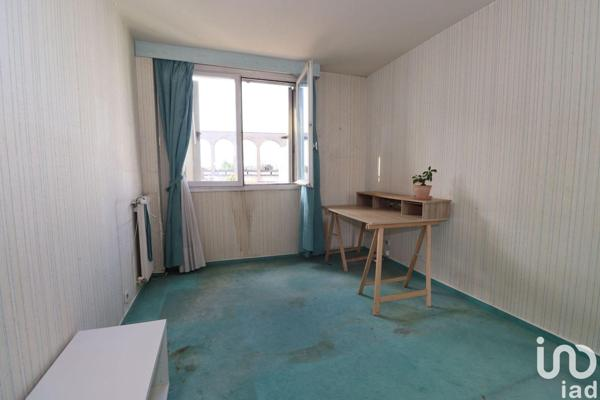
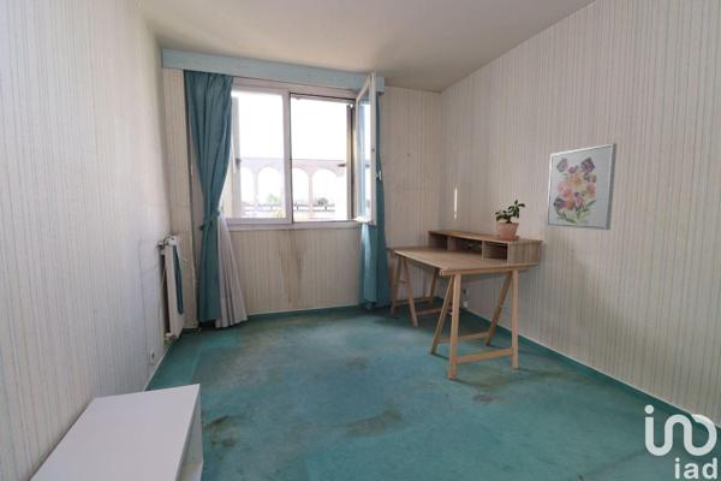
+ wall art [546,142,618,231]
